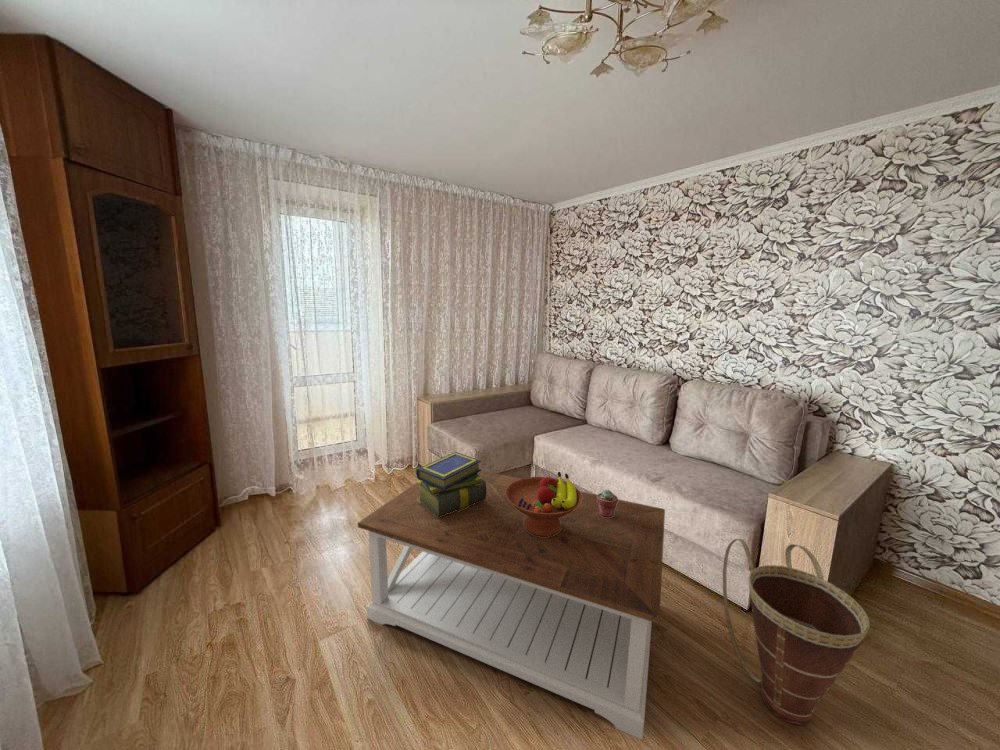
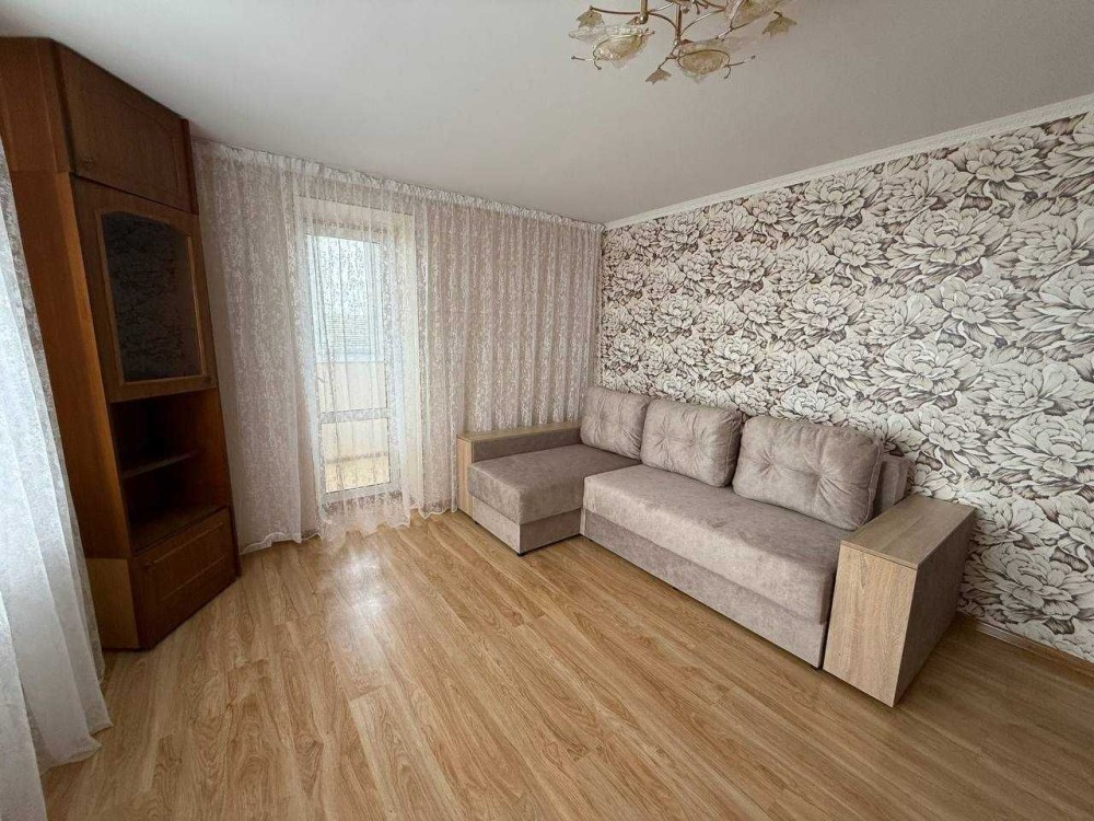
- potted succulent [597,489,619,517]
- fruit bowl [505,471,582,537]
- coffee table [357,470,666,741]
- basket [722,538,871,726]
- stack of books [415,451,487,517]
